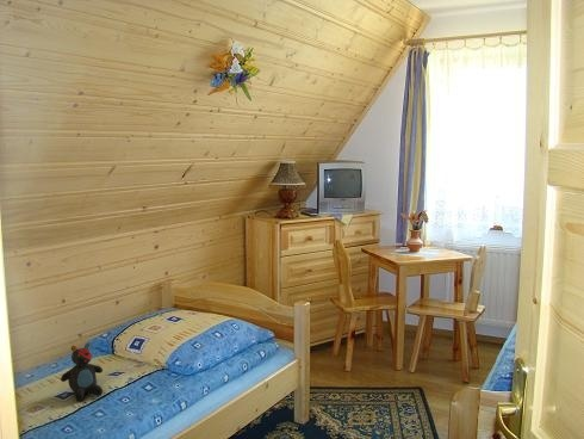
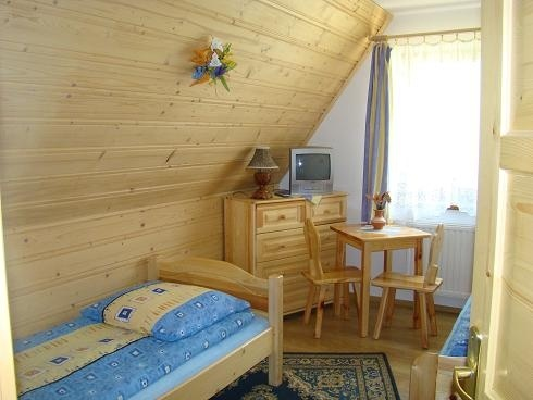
- teddy bear [60,341,104,402]
